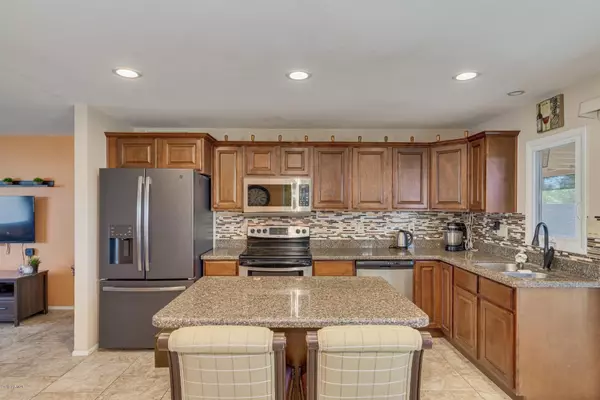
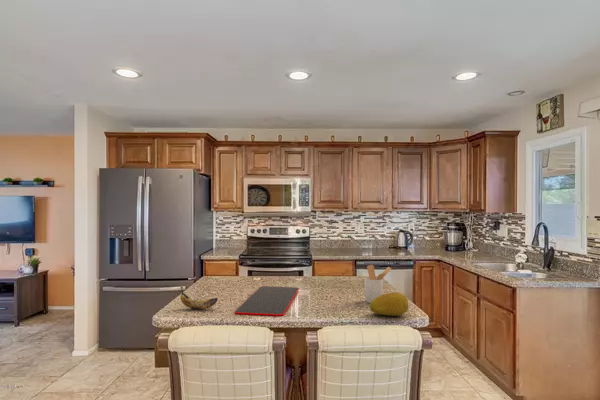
+ banana [179,285,219,310]
+ cutting board [234,285,300,317]
+ fruit [369,291,409,317]
+ utensil holder [363,264,392,304]
